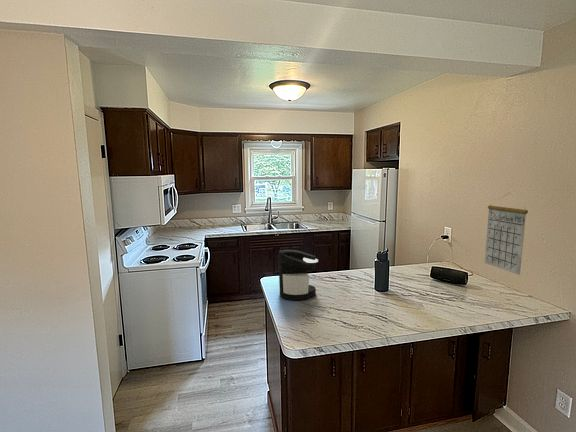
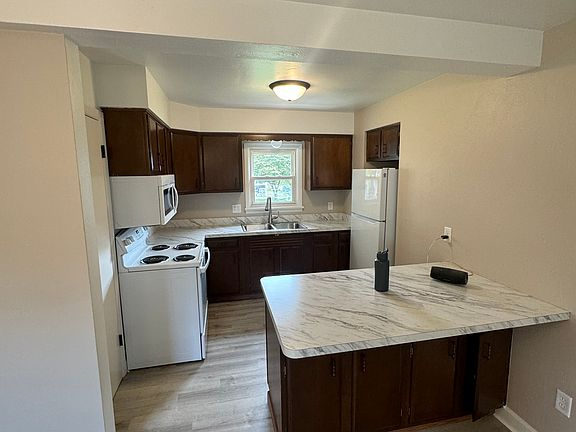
- coffee maker [278,249,319,301]
- calendar [484,192,529,276]
